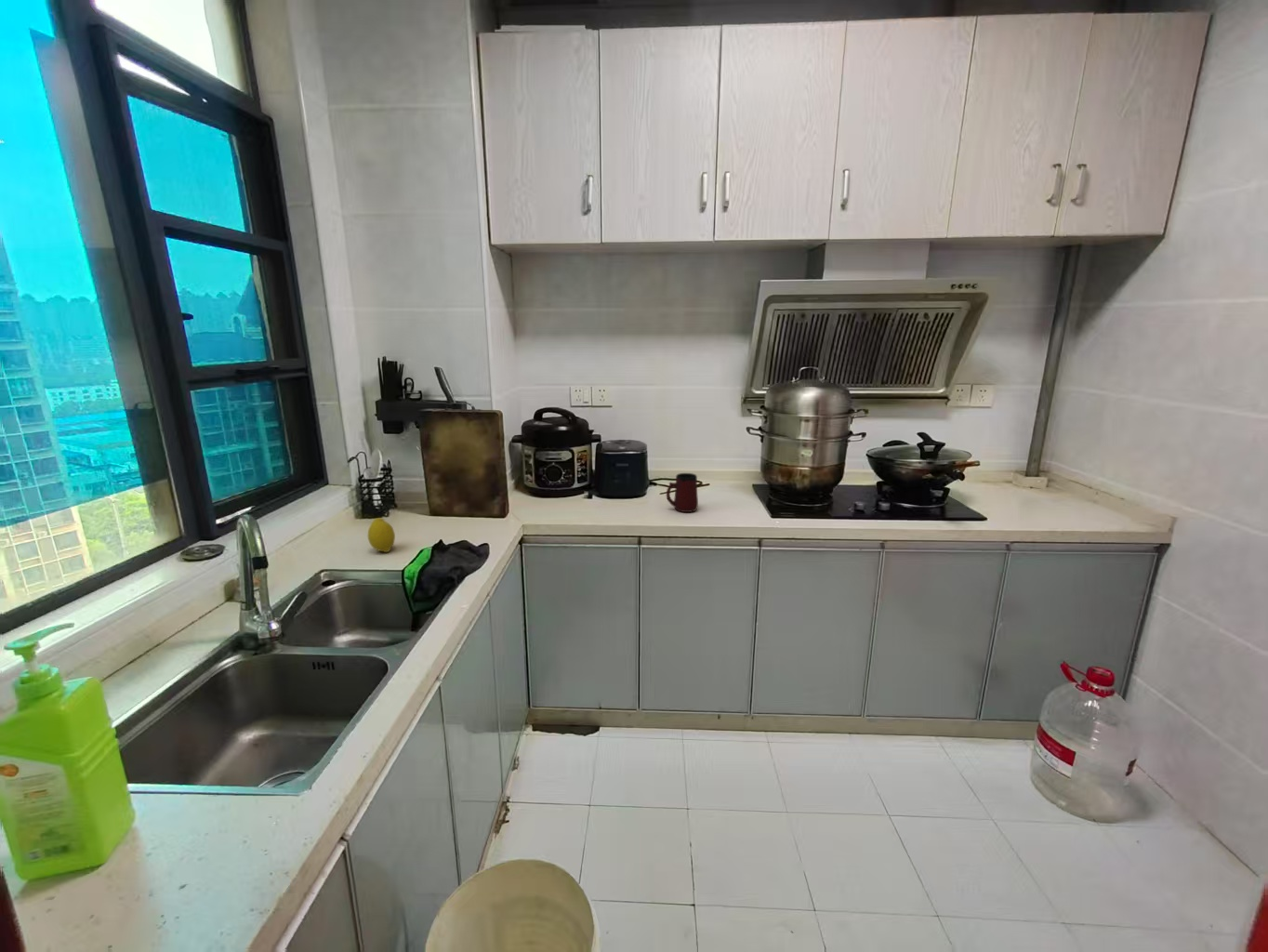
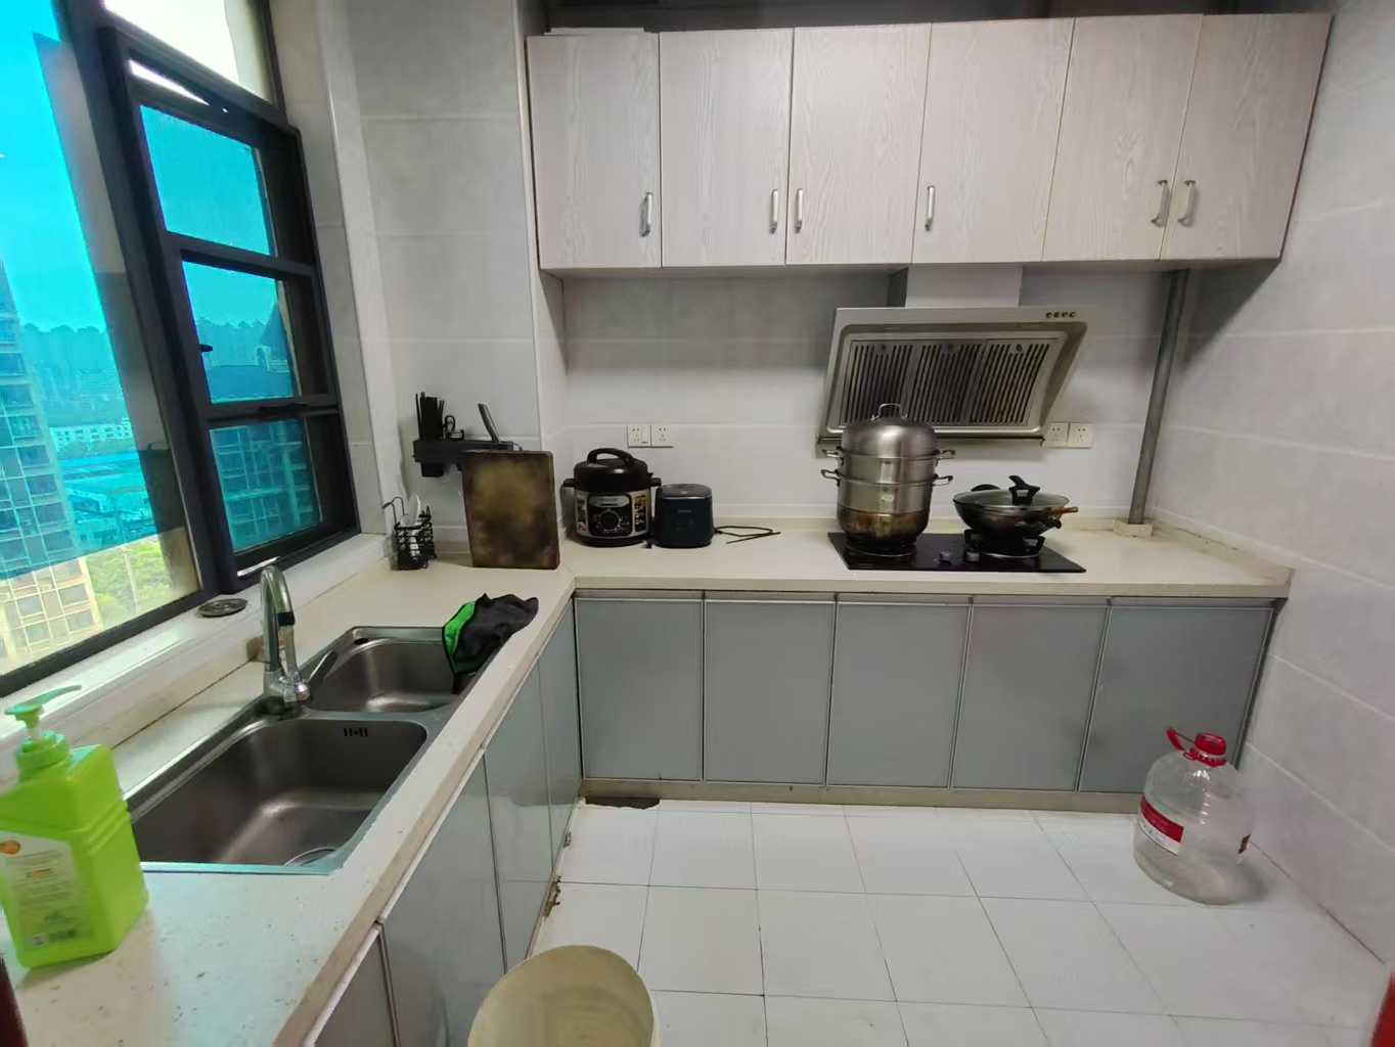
- fruit [367,517,396,553]
- mug [666,472,699,513]
